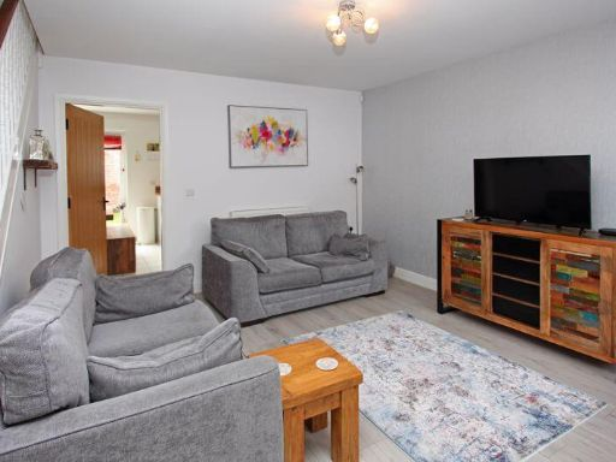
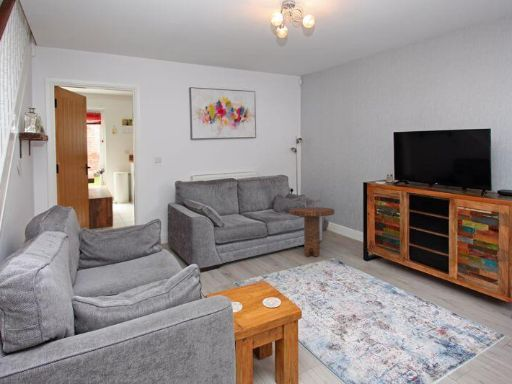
+ side table [288,206,335,258]
